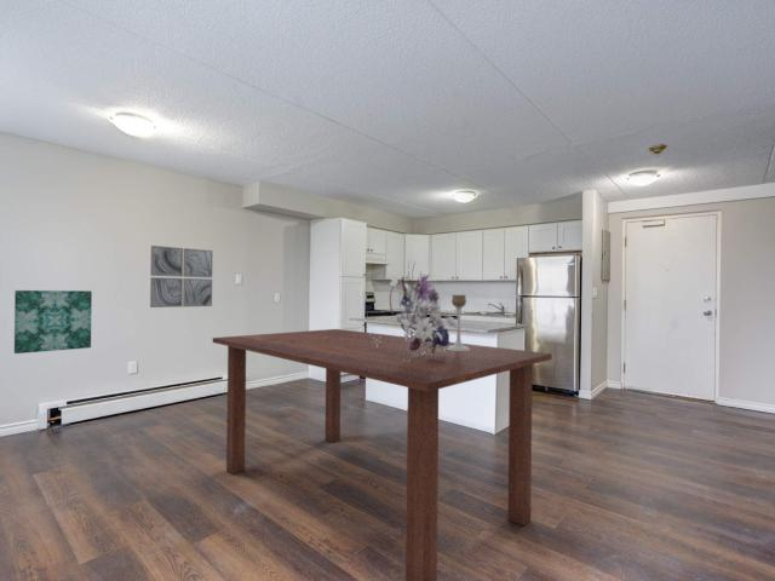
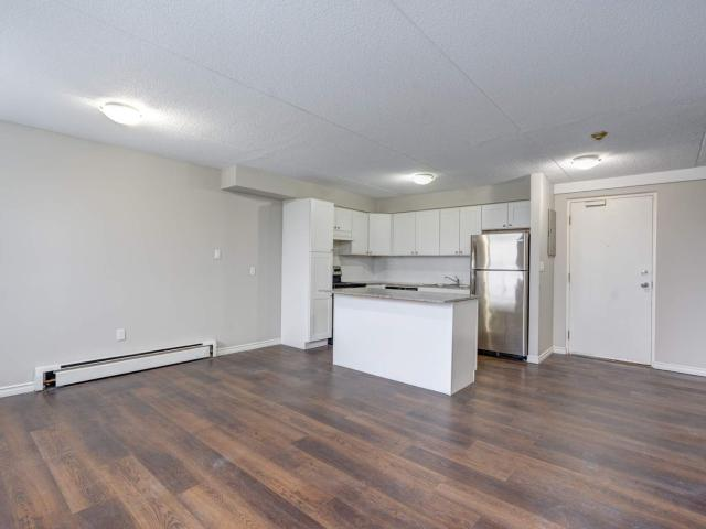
- bouquet [368,260,458,362]
- wall art [149,245,214,309]
- dining table [212,328,553,581]
- candle holder [447,294,470,351]
- wall art [13,289,93,355]
